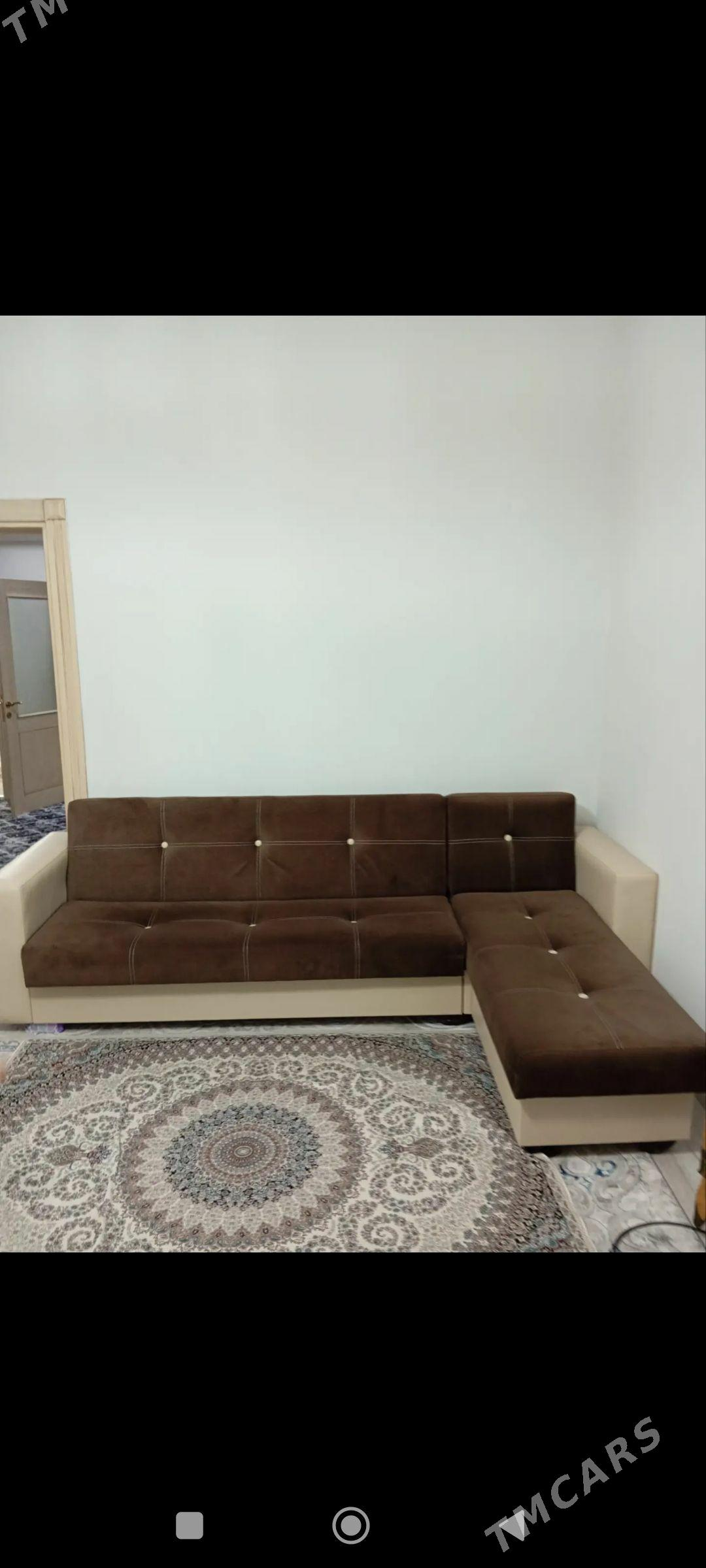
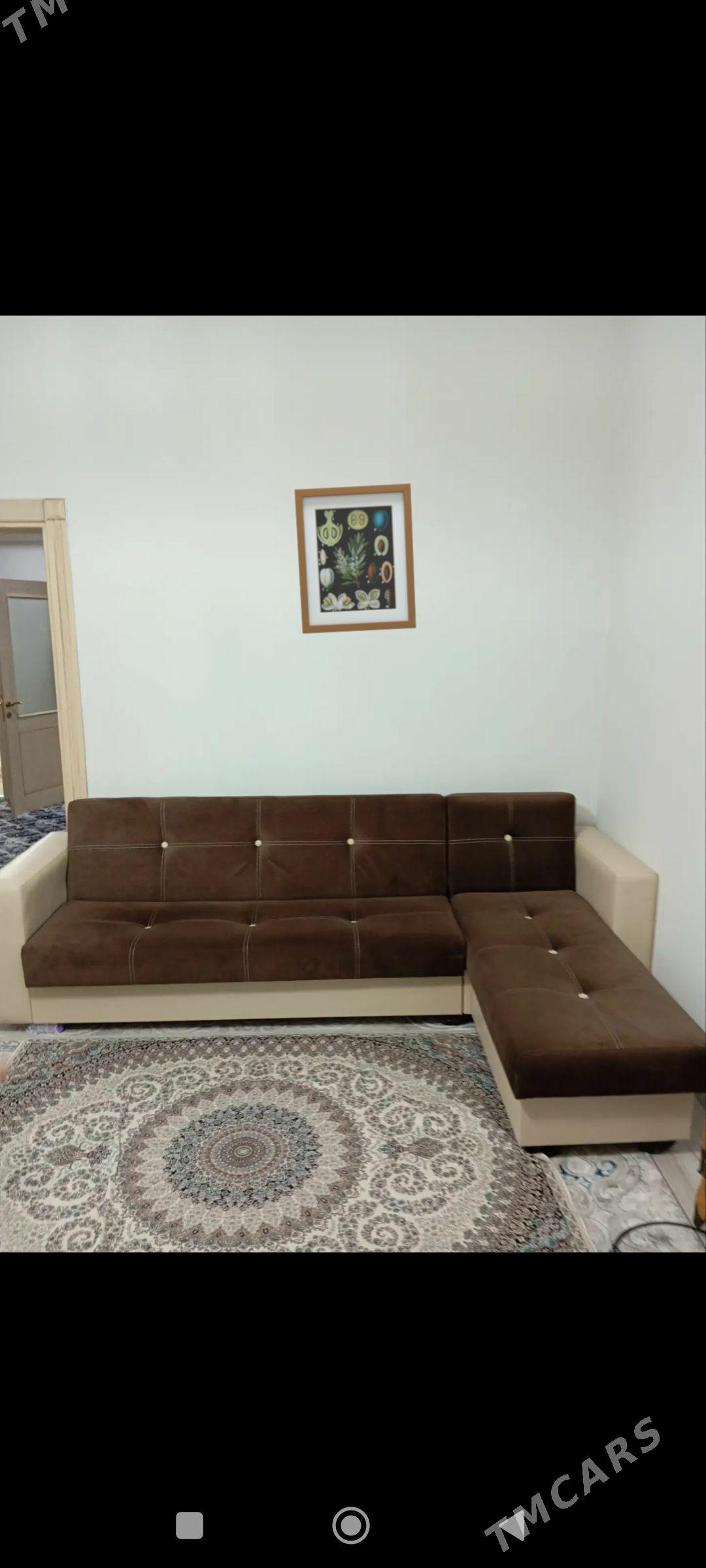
+ wall art [294,482,417,634]
